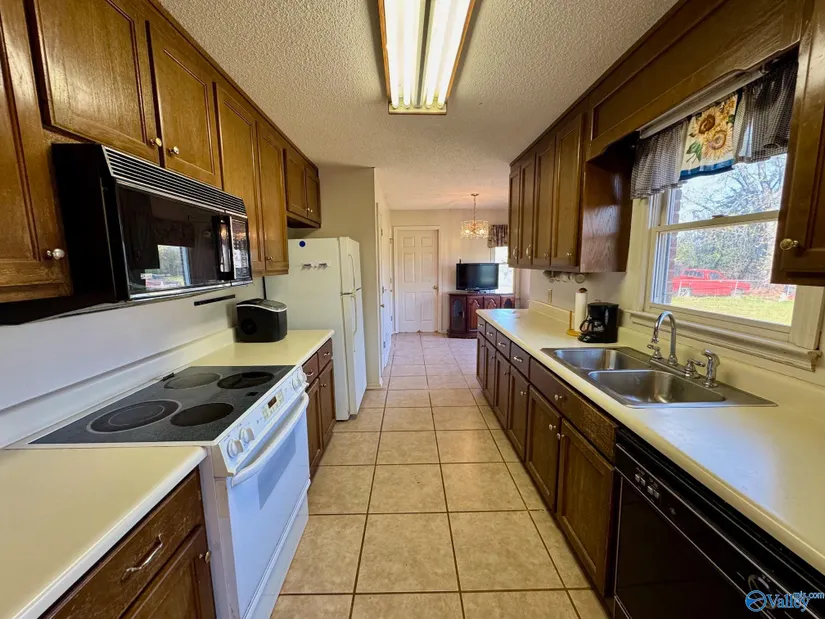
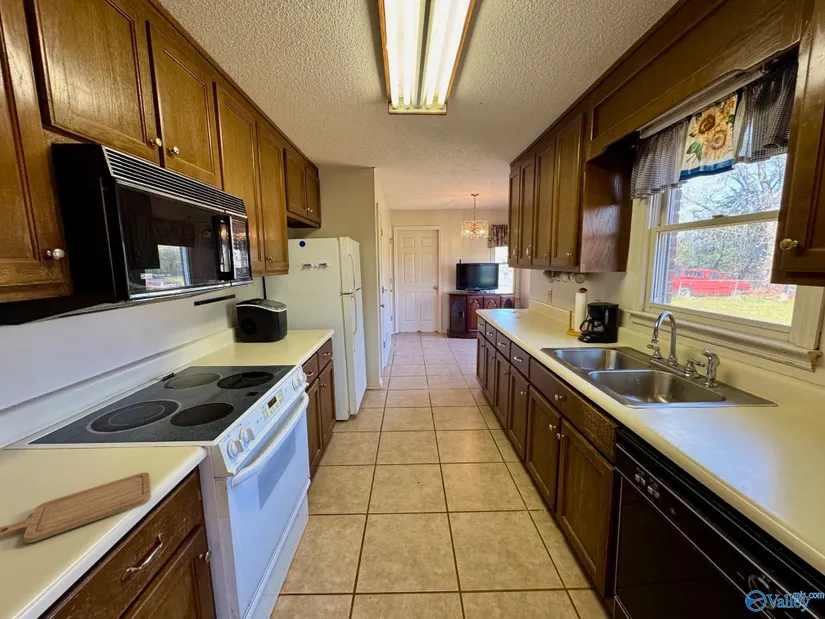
+ chopping board [0,471,152,544]
